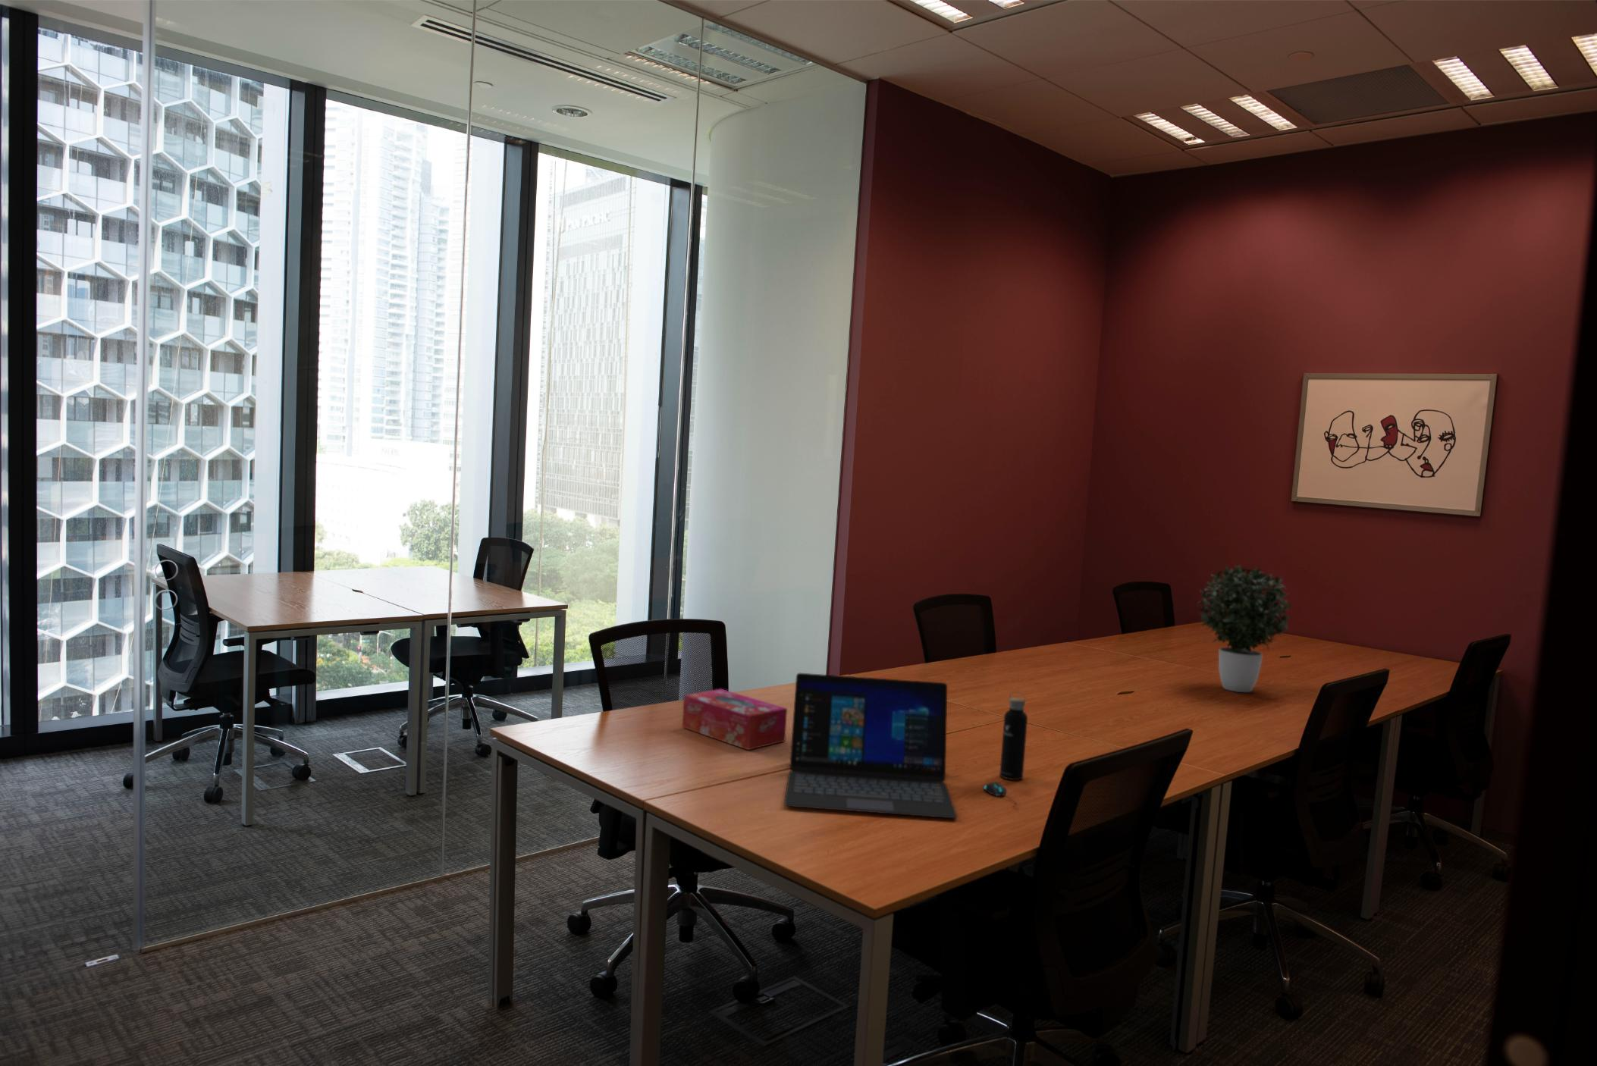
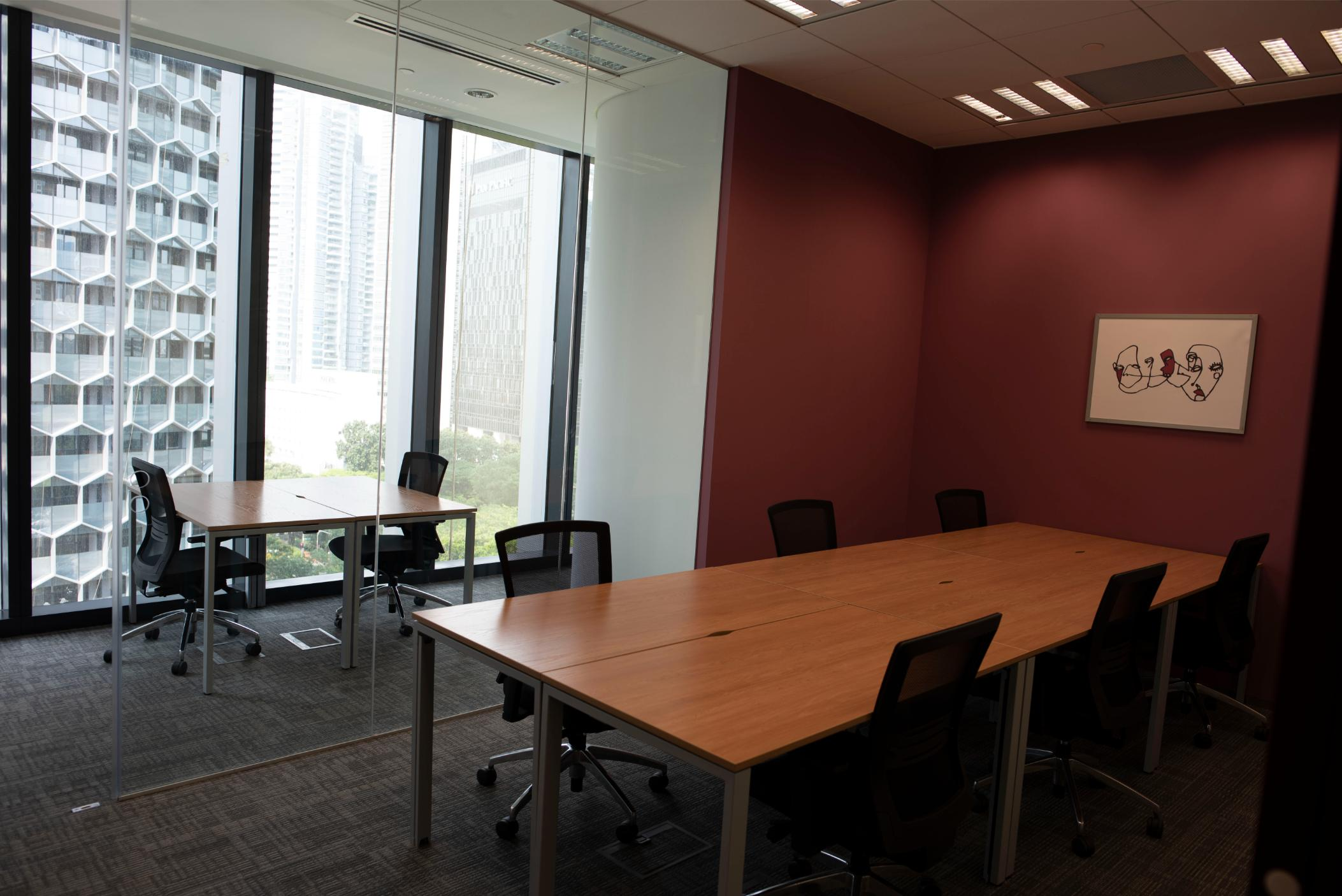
- mouse [983,782,1019,810]
- water bottle [998,691,1028,780]
- potted plant [1197,564,1292,692]
- laptop [783,672,958,819]
- tissue box [682,689,788,751]
